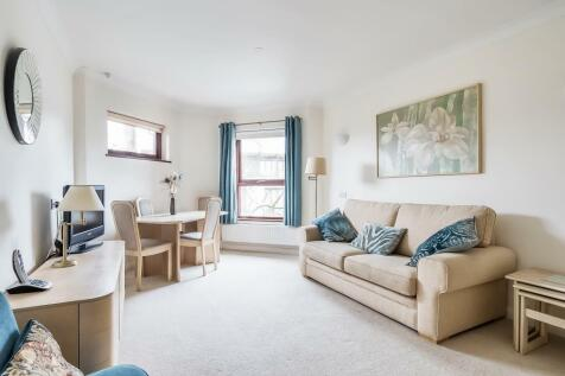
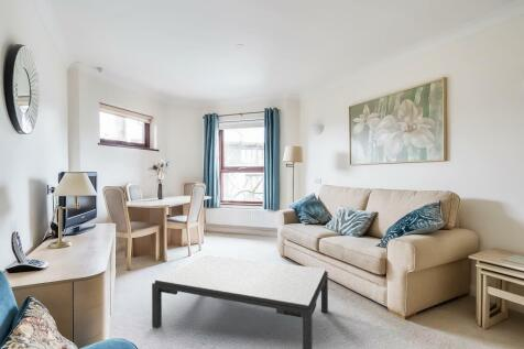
+ coffee table [151,254,329,349]
